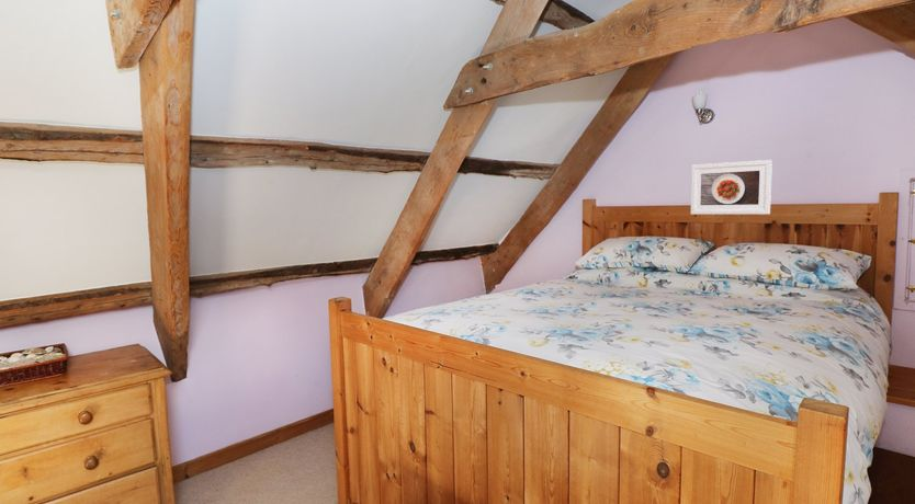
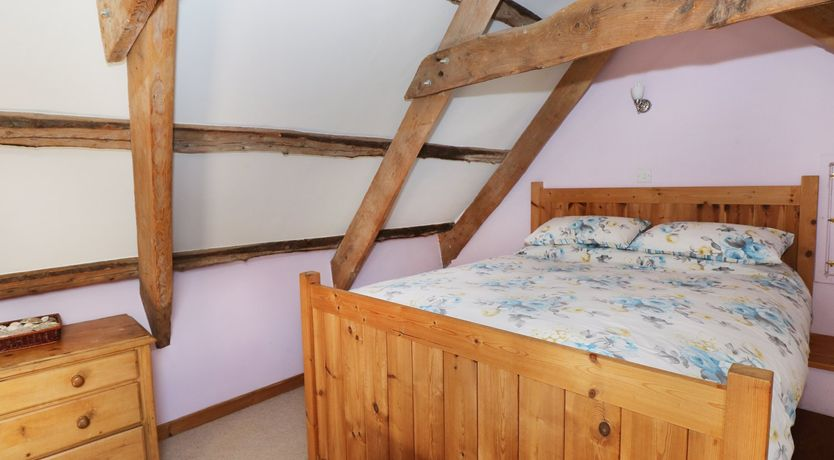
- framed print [690,159,773,216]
